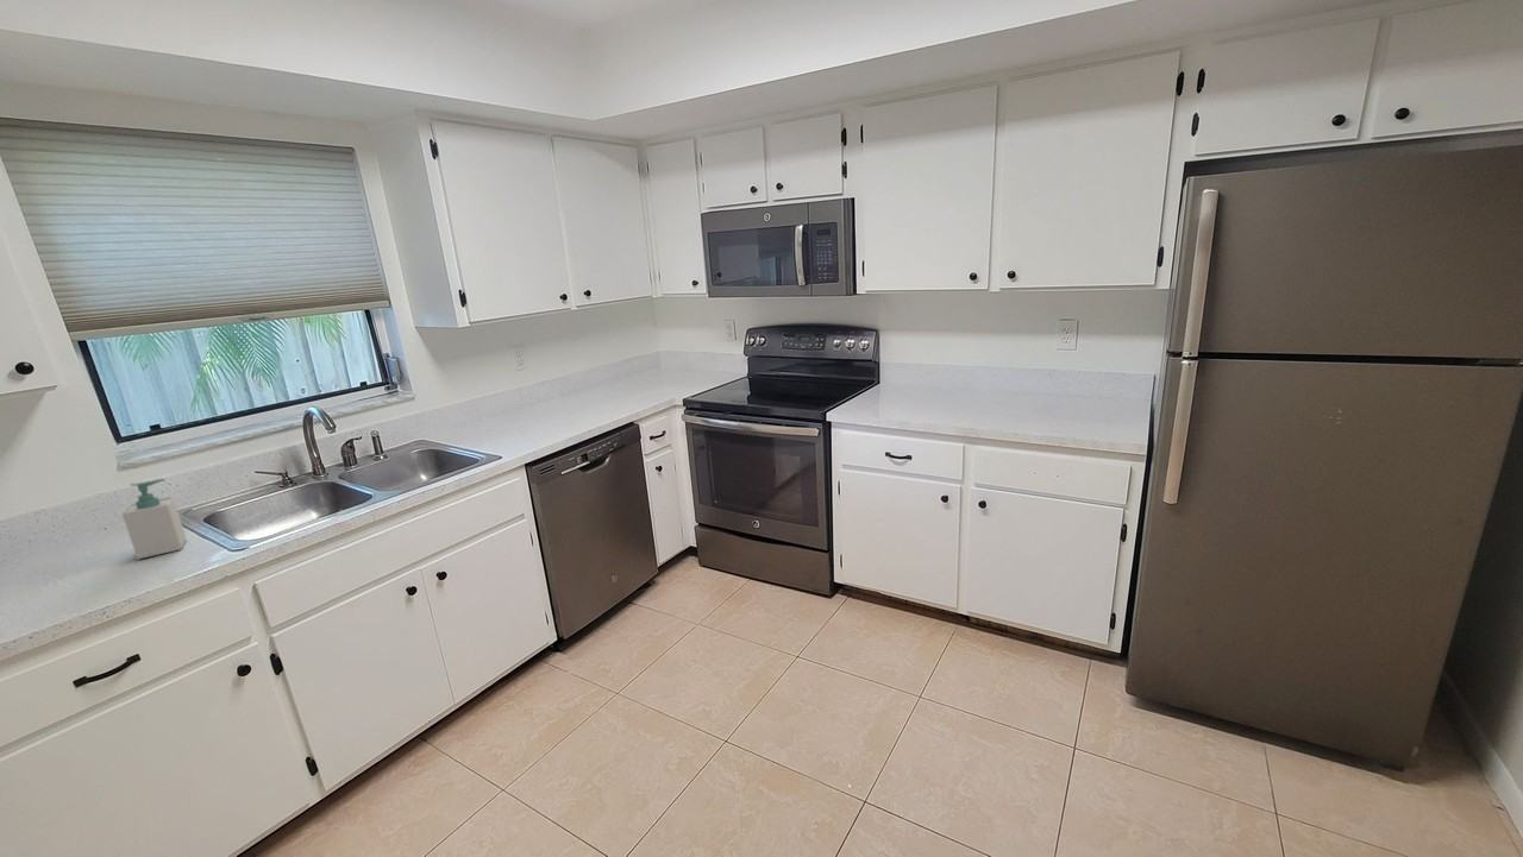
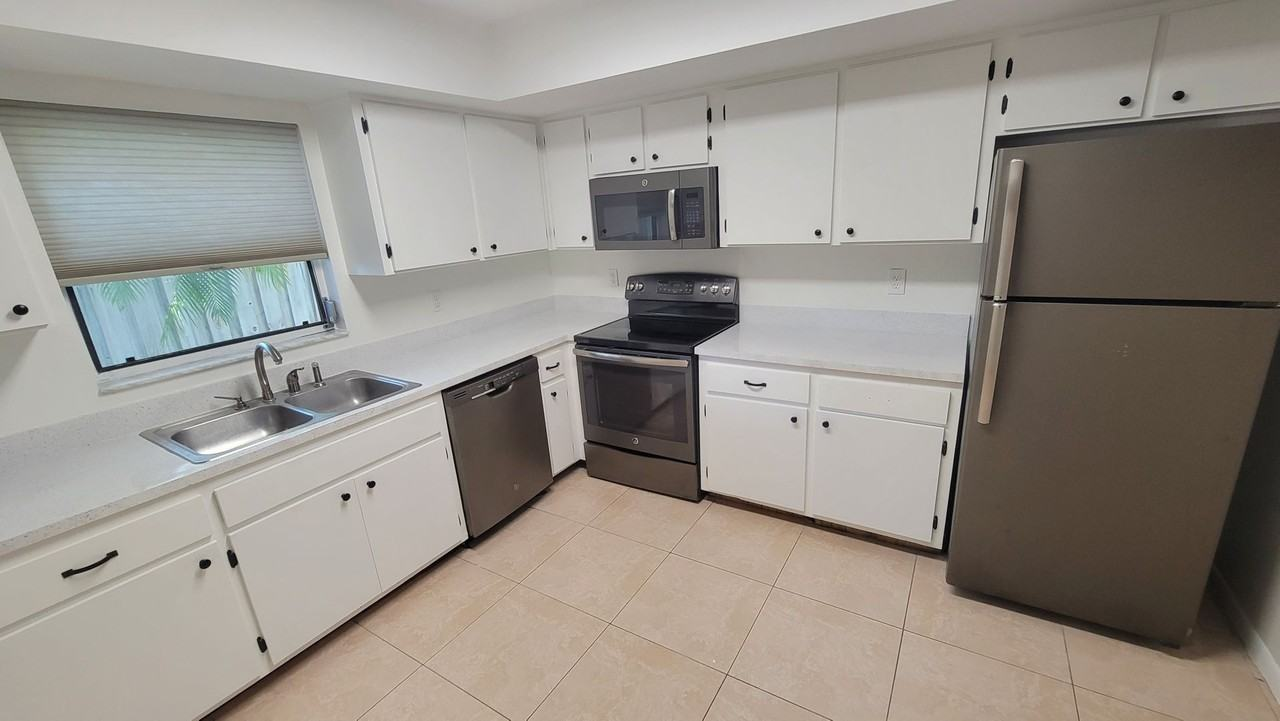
- soap bottle [121,478,188,560]
